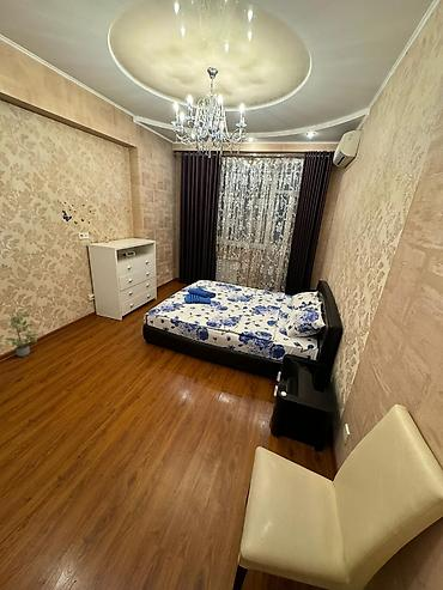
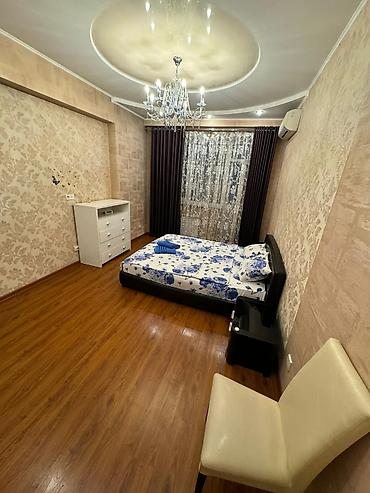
- potted plant [5,311,38,358]
